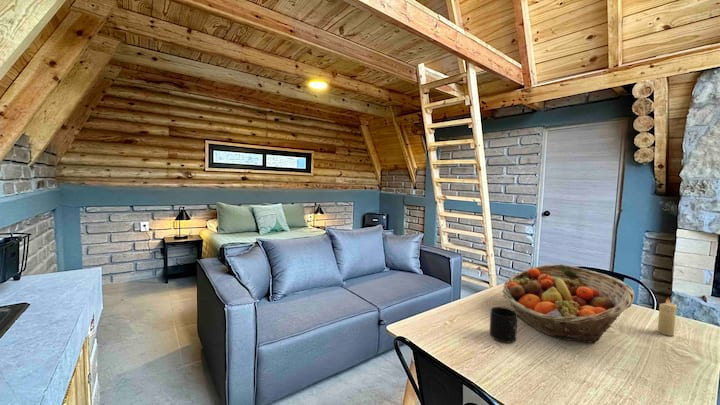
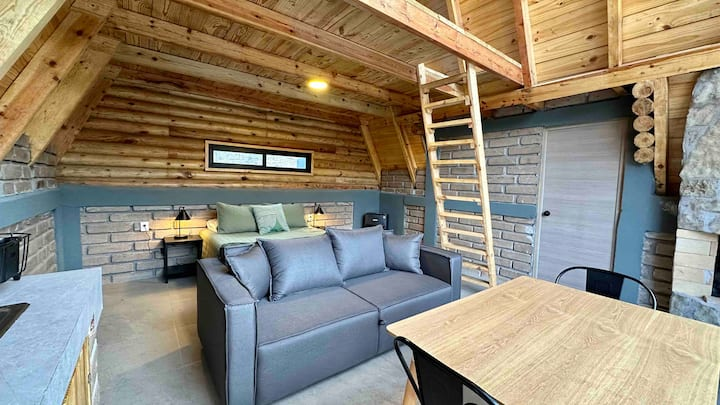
- fruit basket [501,264,636,344]
- candle [657,296,678,337]
- mug [489,306,518,344]
